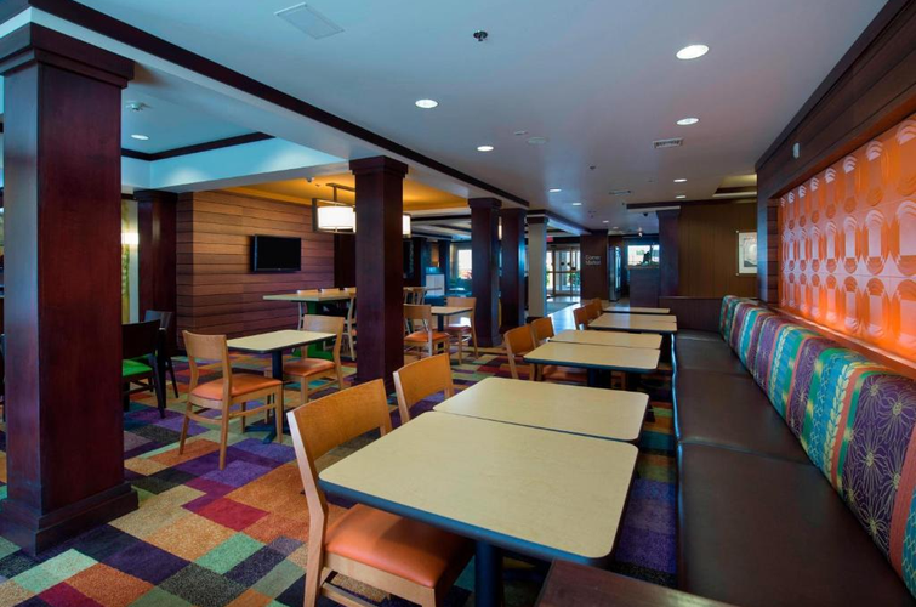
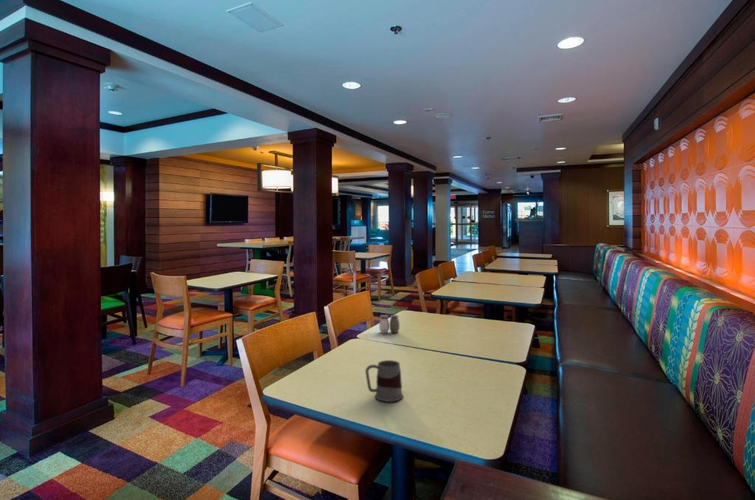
+ mug [364,359,404,403]
+ salt and pepper shaker [378,314,401,334]
